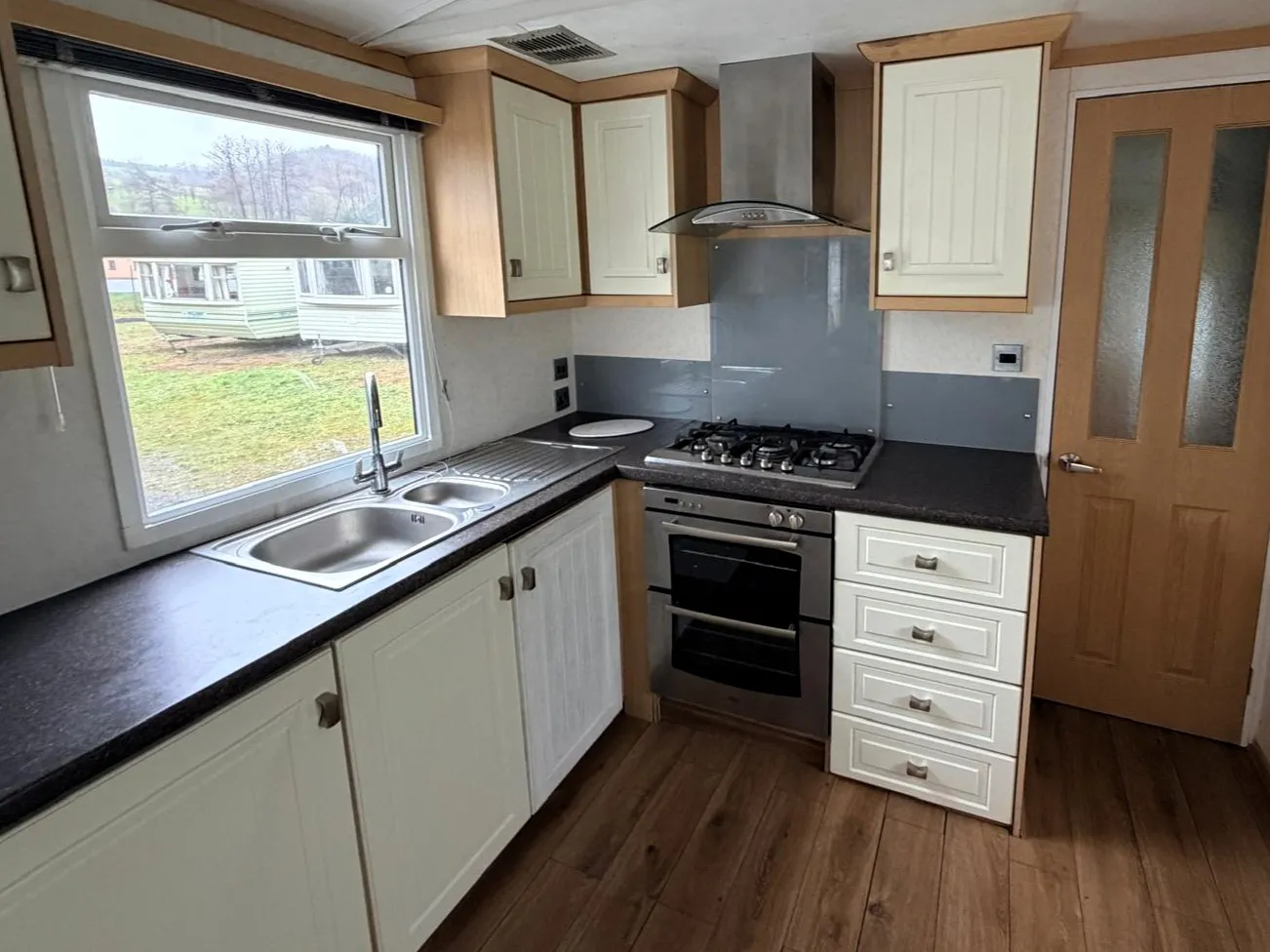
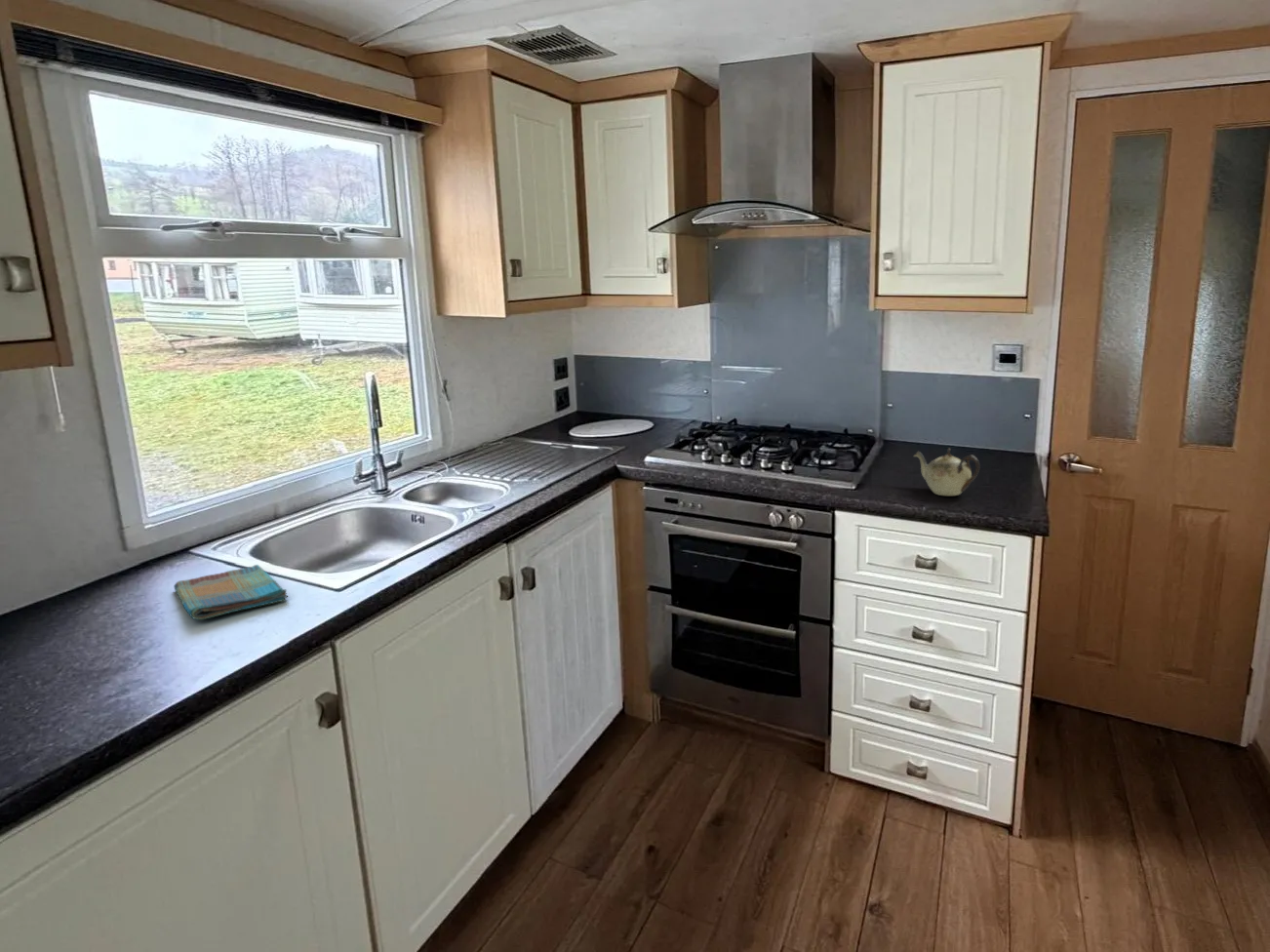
+ teapot [912,447,981,496]
+ dish towel [173,564,289,620]
